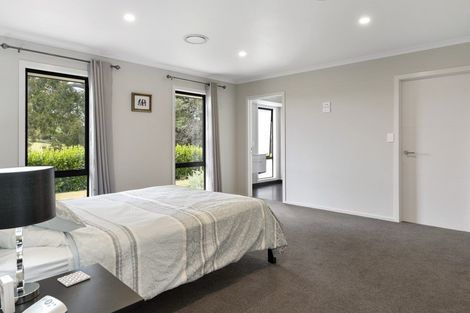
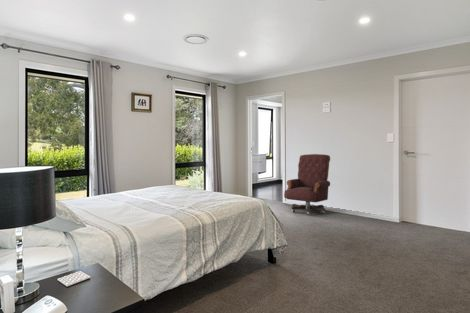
+ office chair [283,153,331,216]
